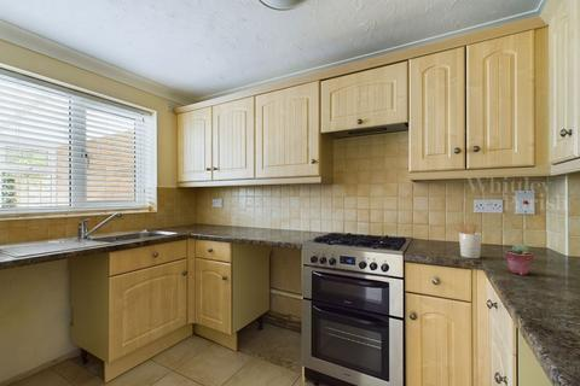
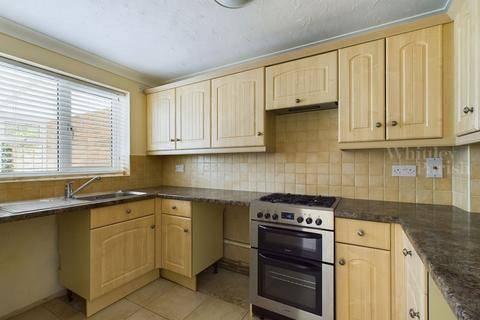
- potted succulent [504,244,534,276]
- utensil holder [450,222,483,259]
